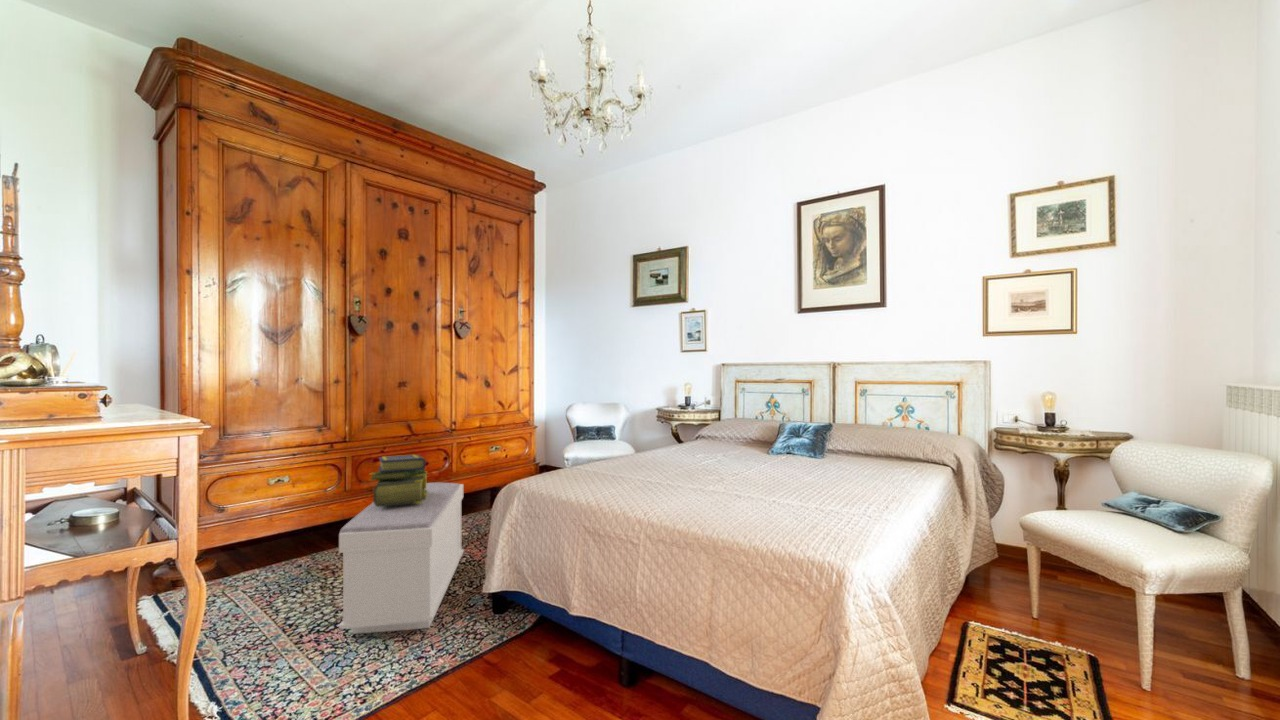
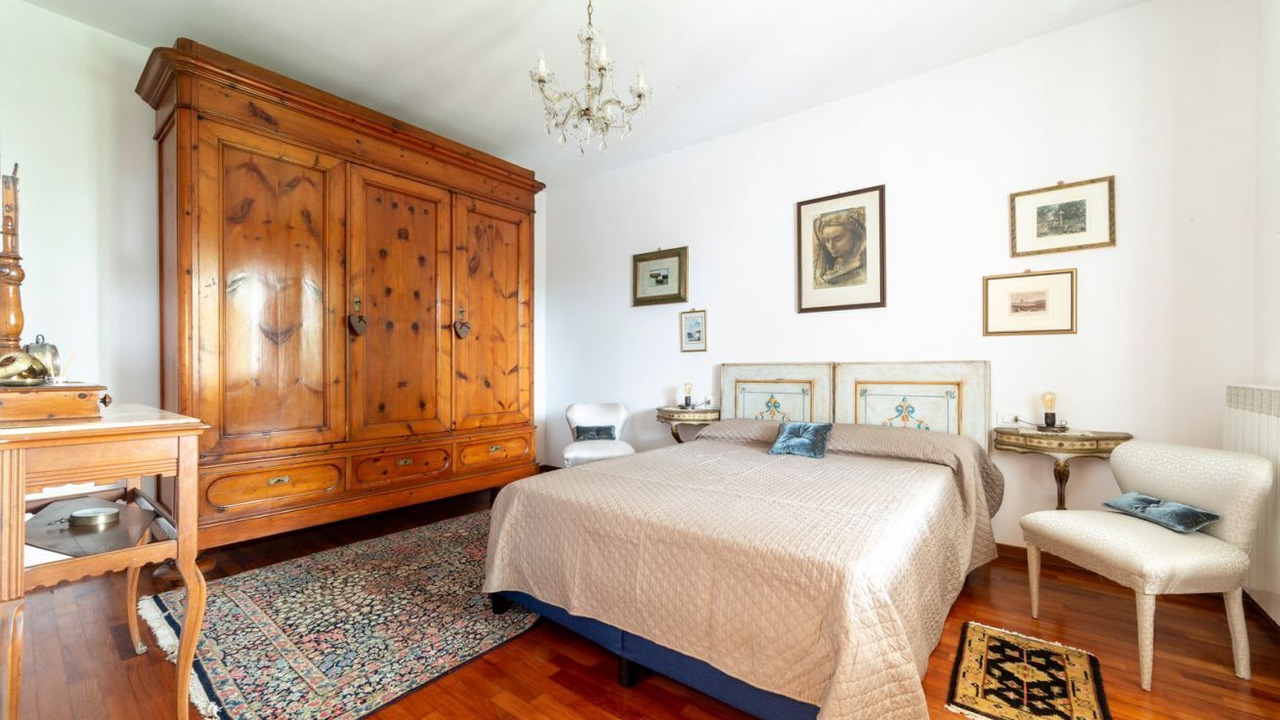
- stack of books [368,454,428,507]
- bench [338,482,465,635]
